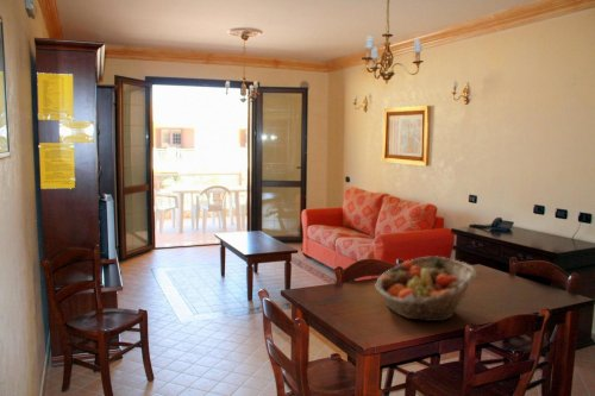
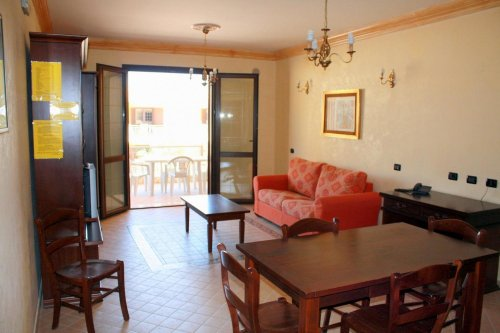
- fruit basket [375,256,477,322]
